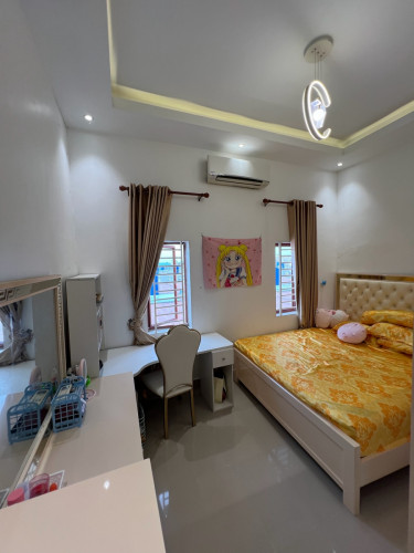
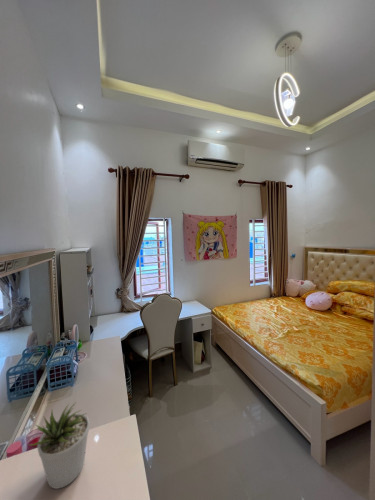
+ potted plant [29,402,91,490]
